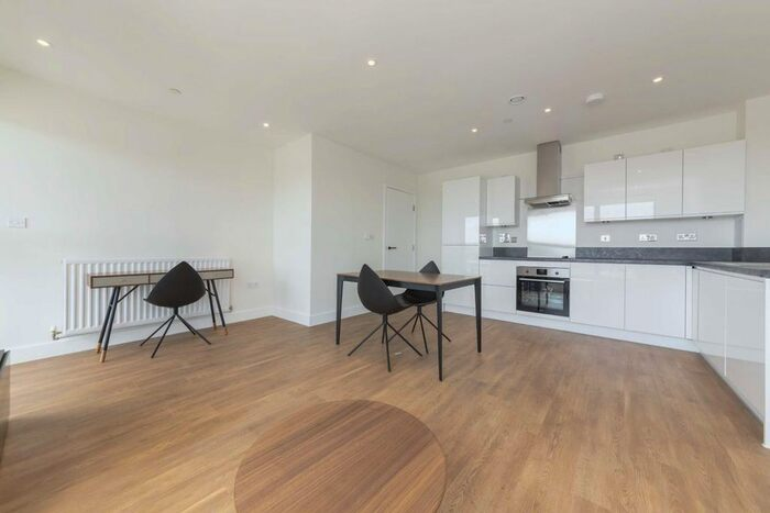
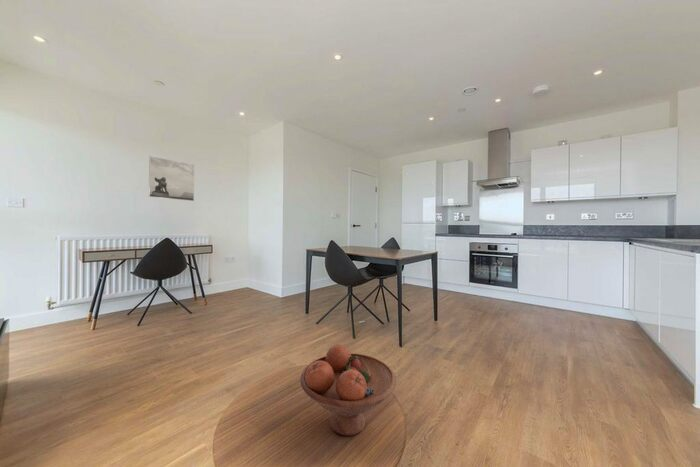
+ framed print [148,155,195,202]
+ fruit bowl [299,343,397,437]
